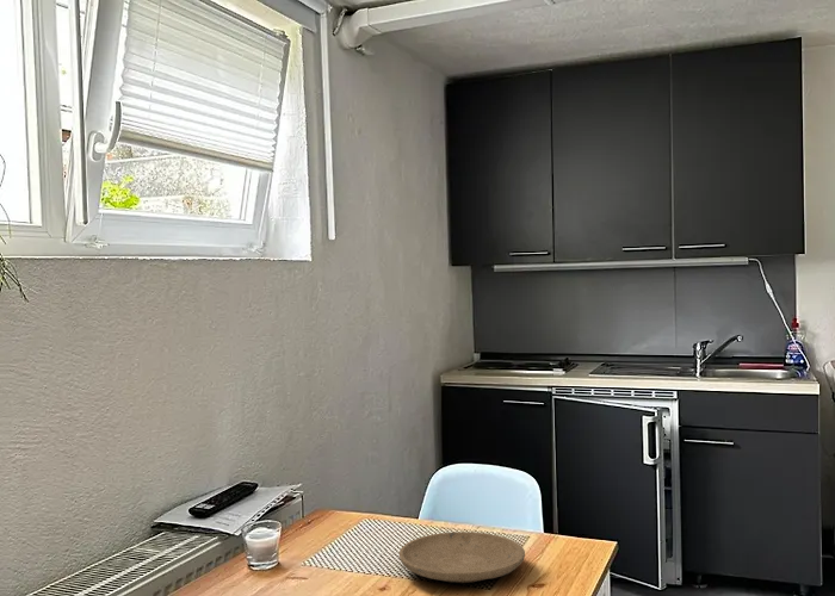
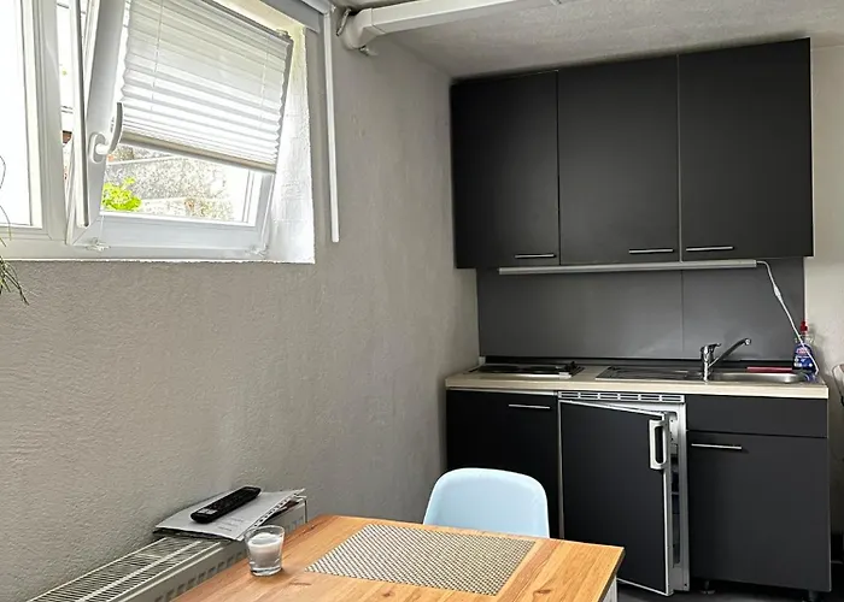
- plate [398,530,526,584]
